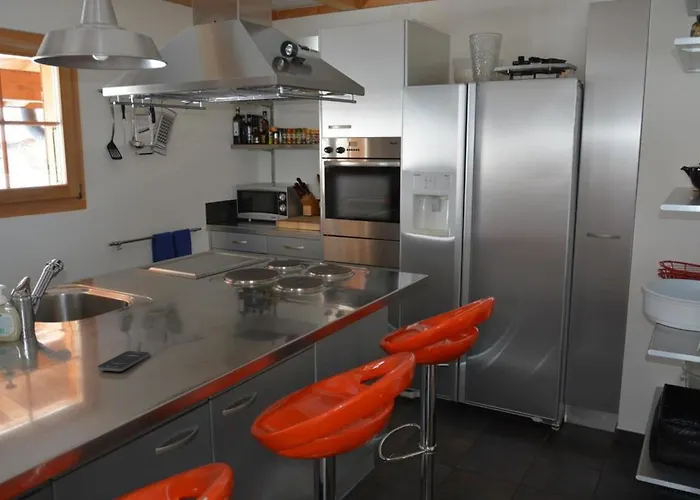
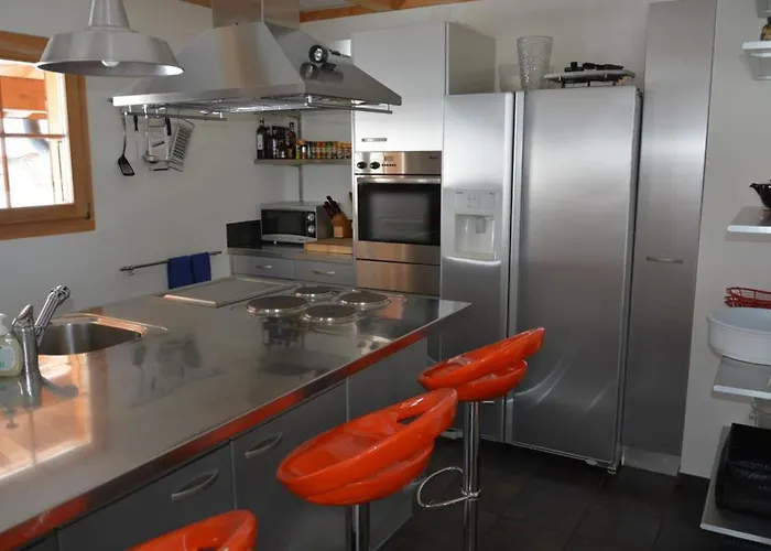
- smartphone [96,350,150,372]
